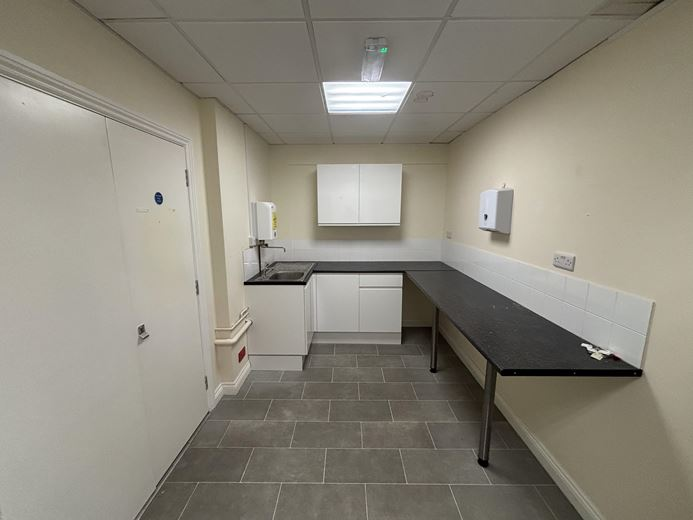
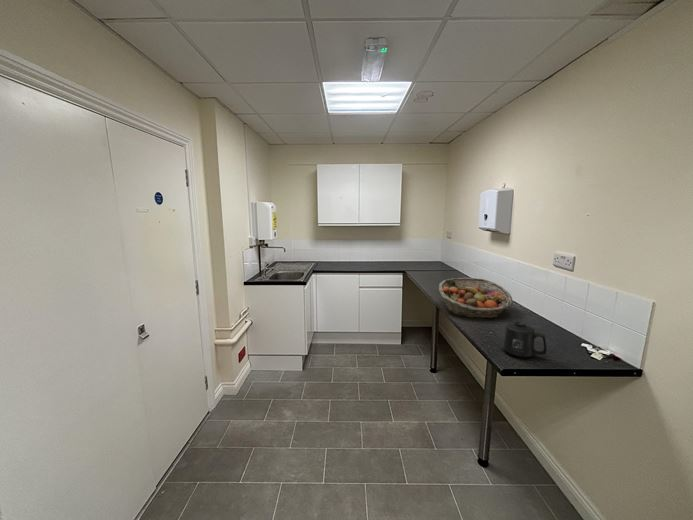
+ mug [502,321,548,358]
+ fruit basket [438,277,513,319]
